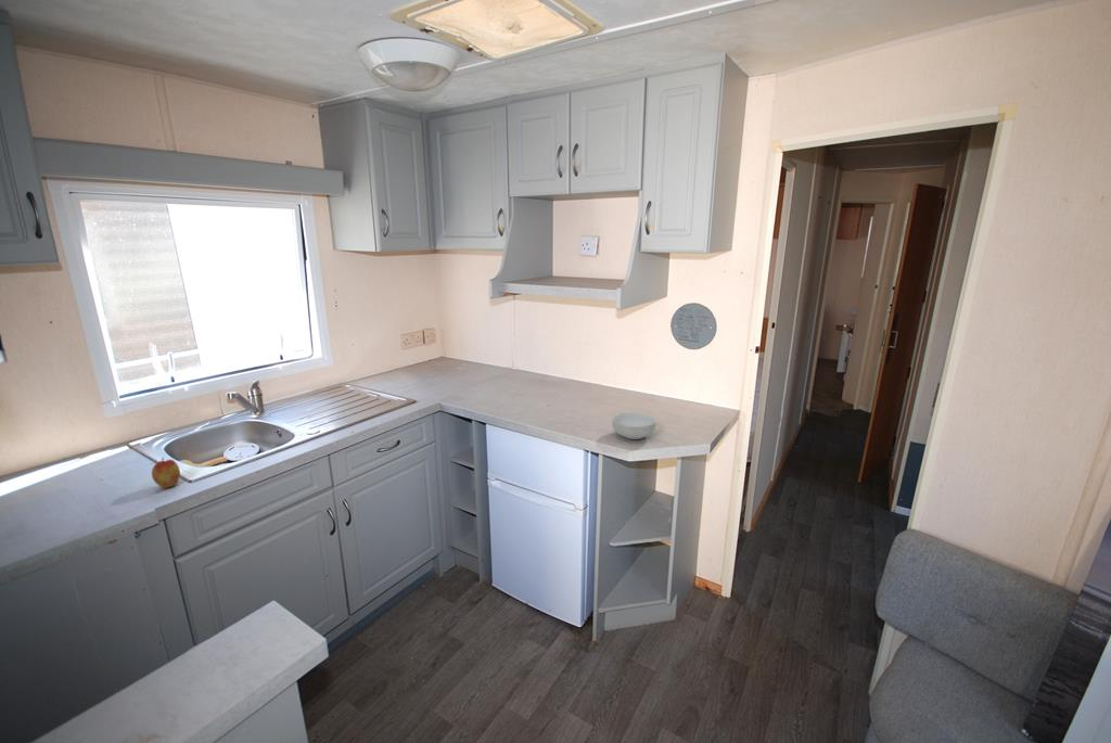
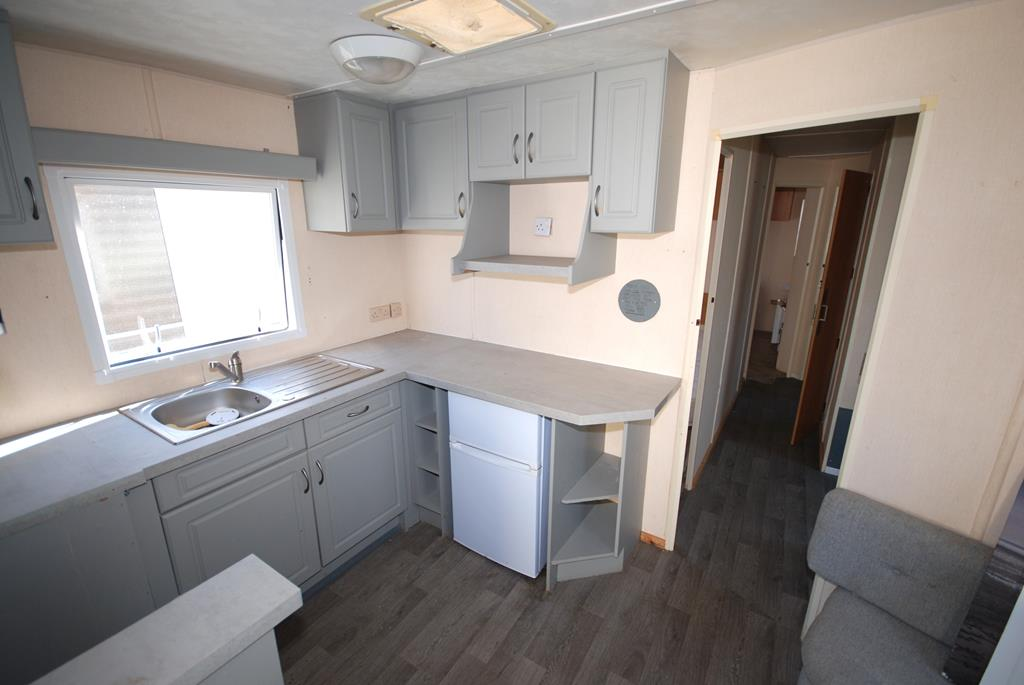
- cereal bowl [611,411,656,440]
- apple [151,457,181,489]
